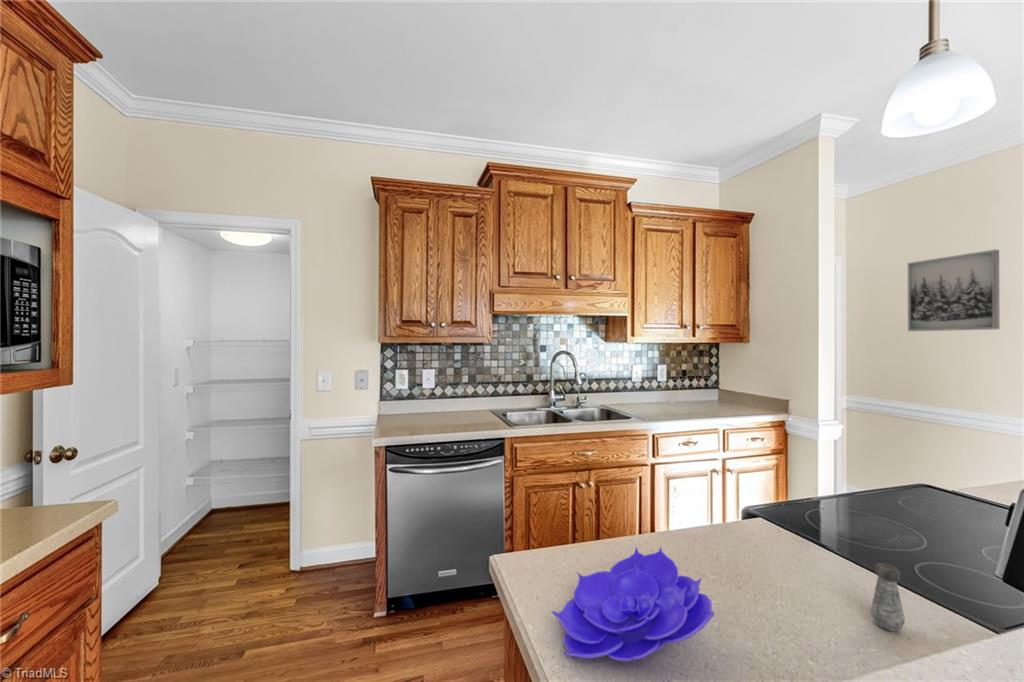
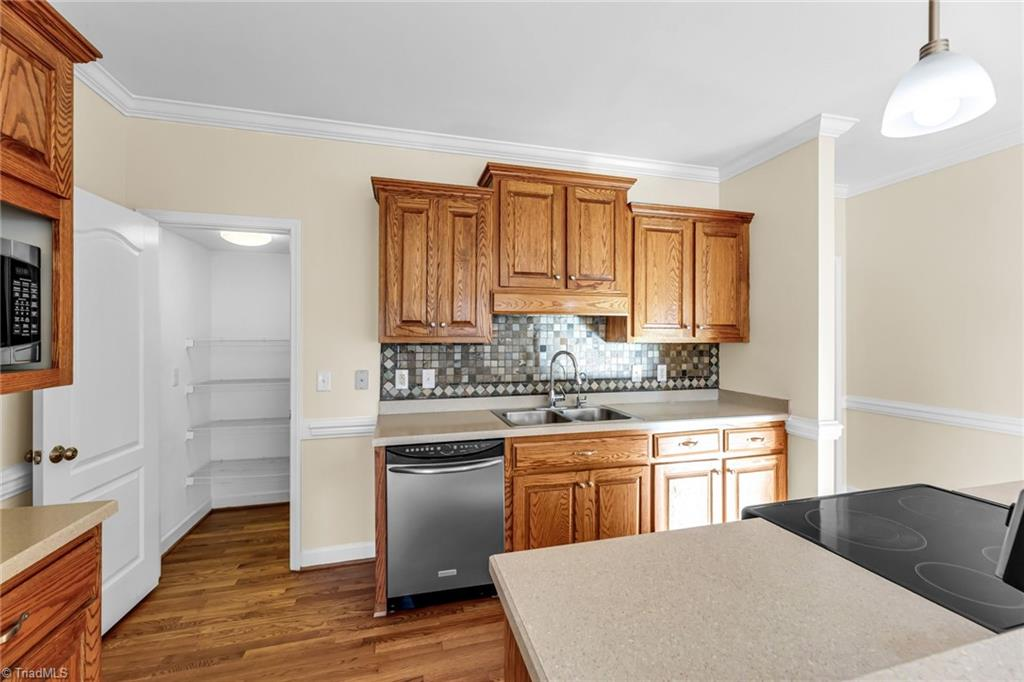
- wall art [907,249,1001,332]
- decorative bowl [551,545,715,662]
- salt shaker [869,562,906,633]
